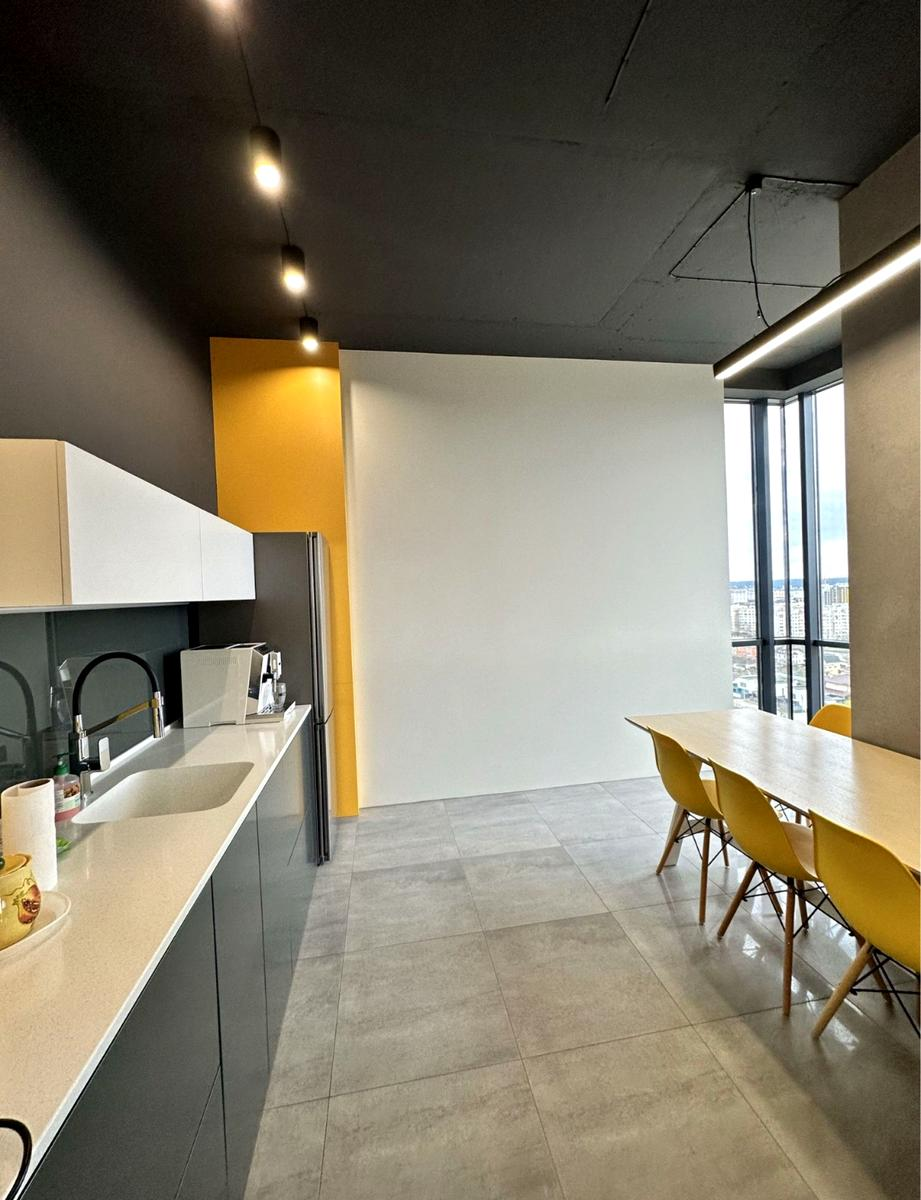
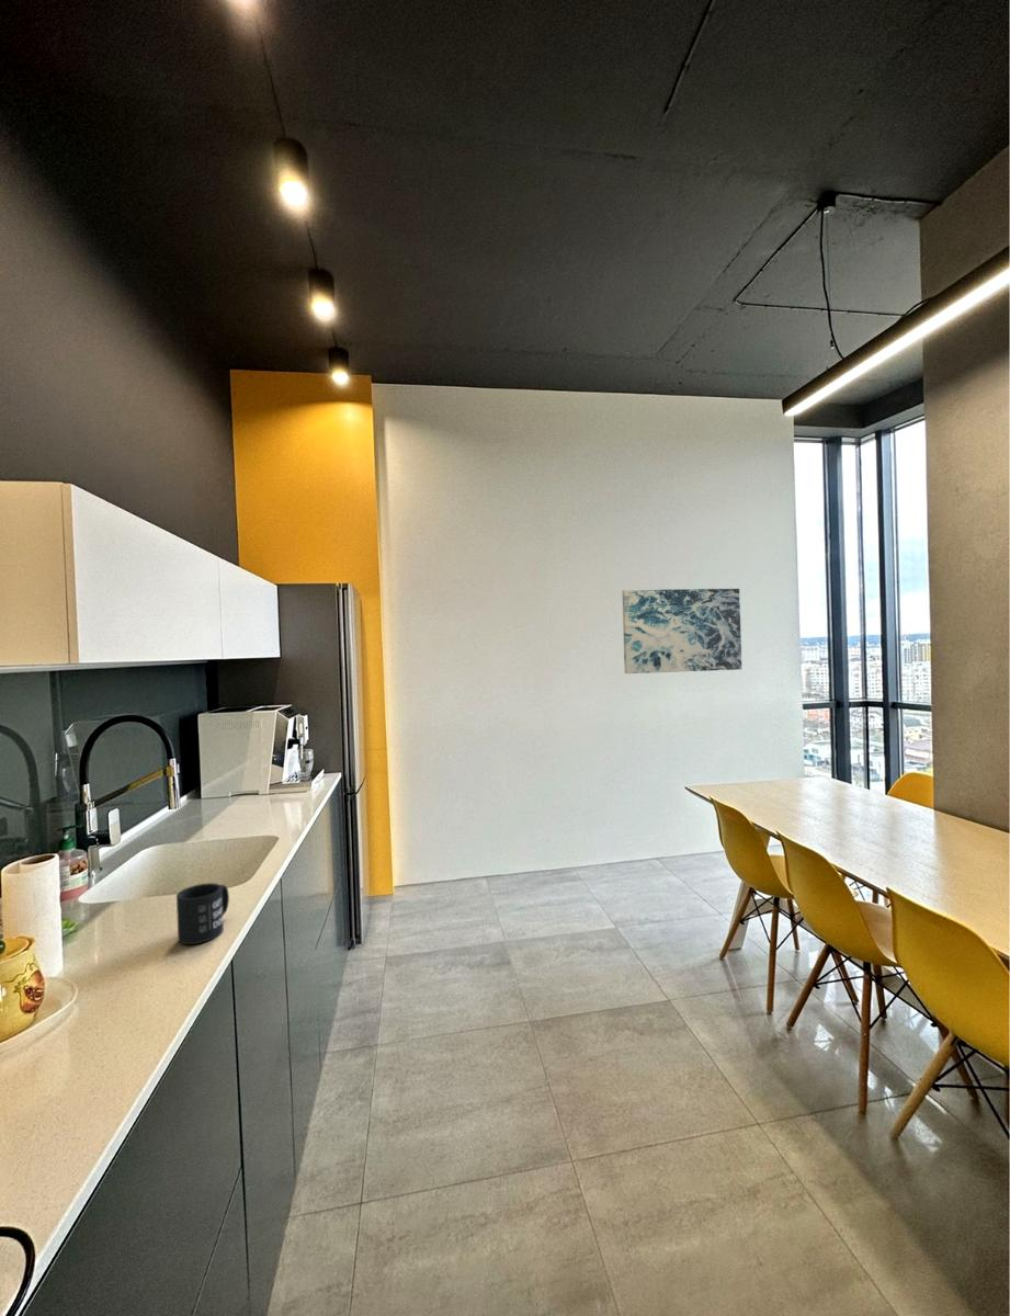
+ wall art [621,588,742,674]
+ mug [175,882,230,945]
